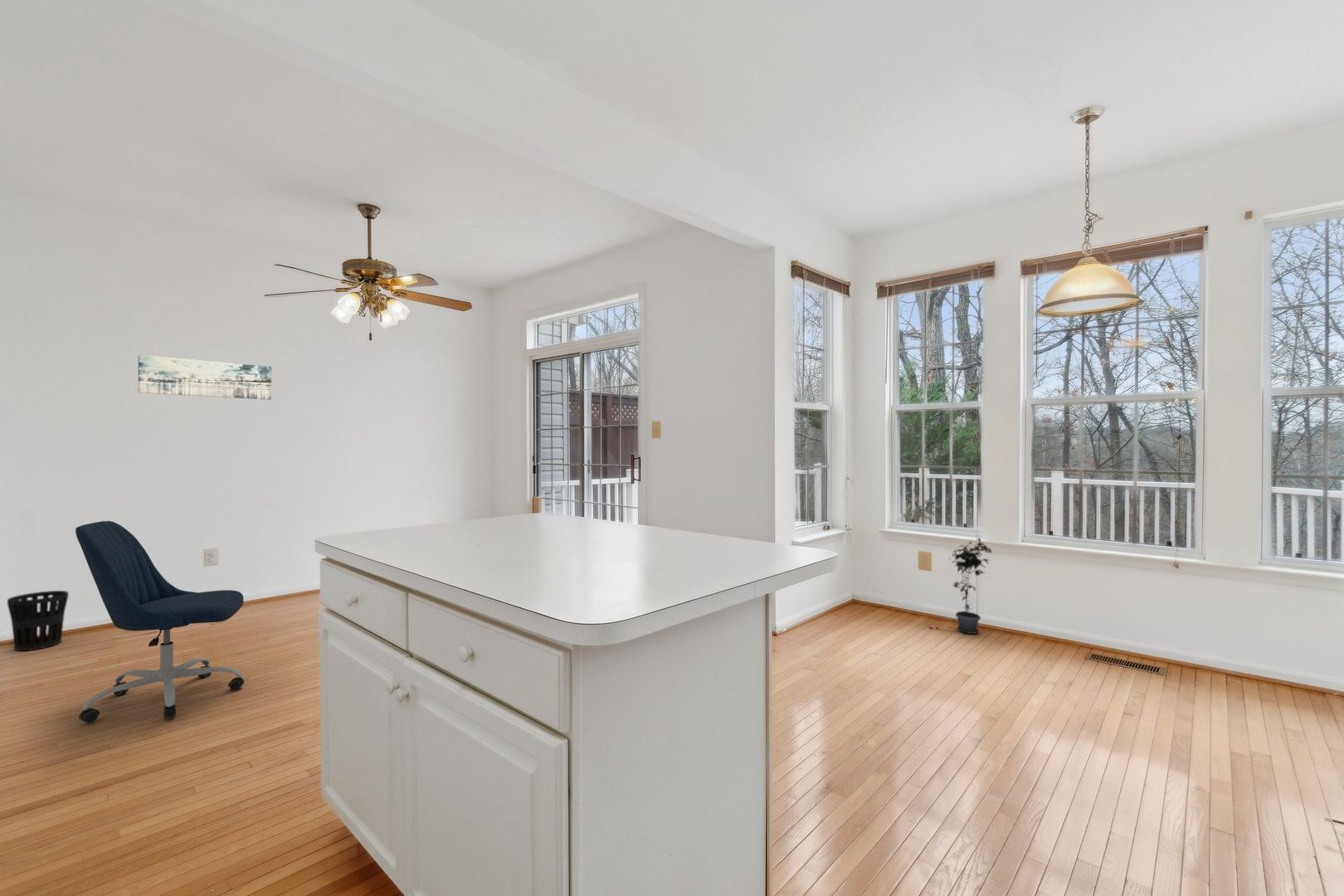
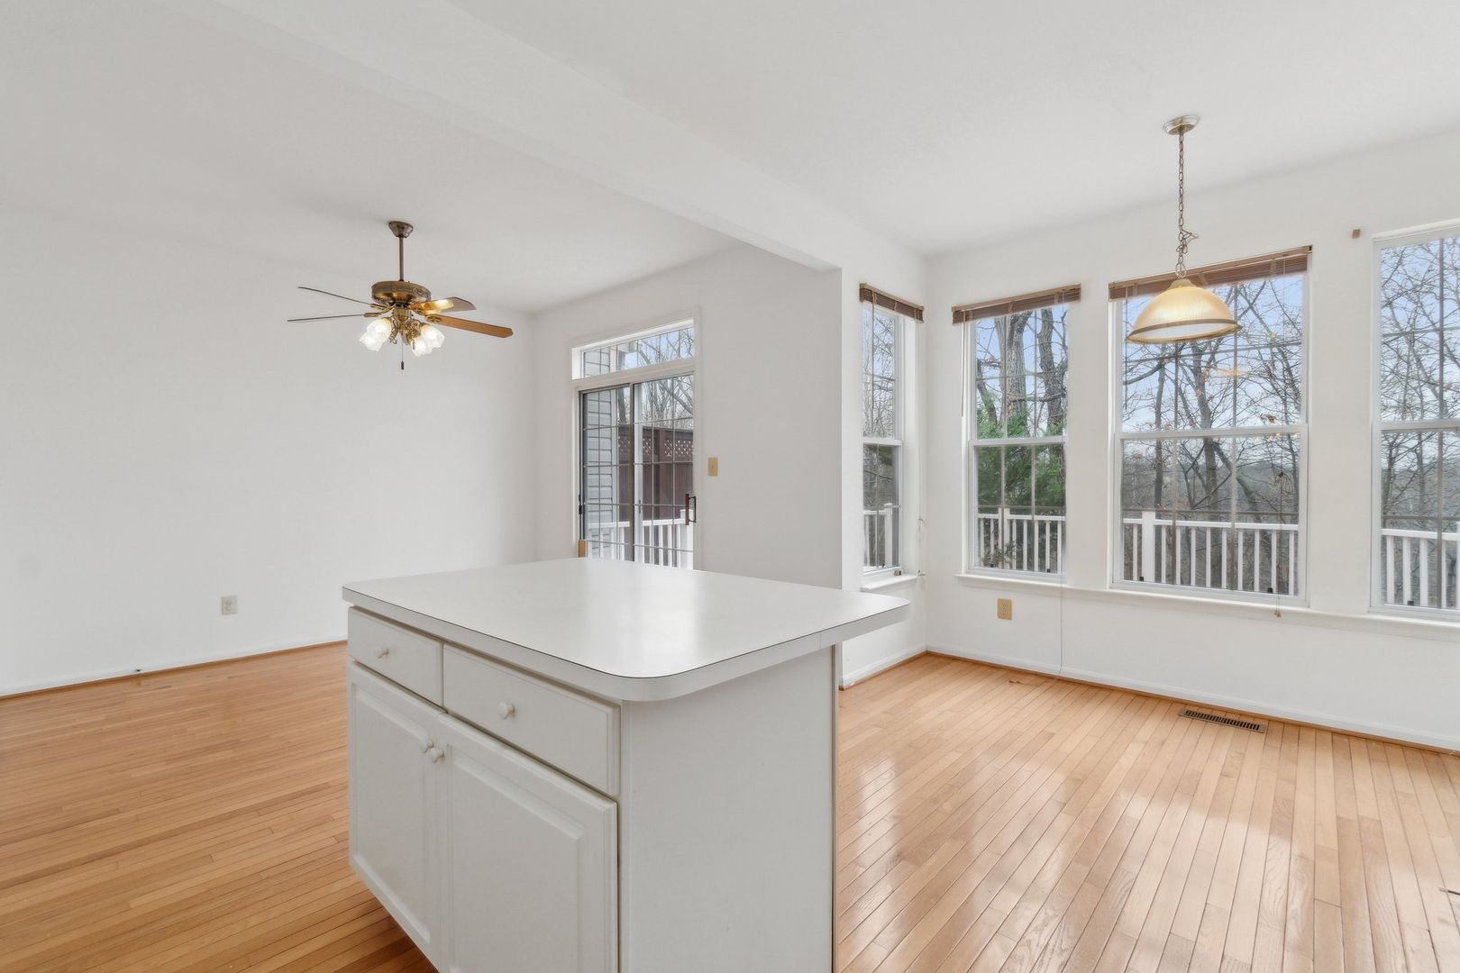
- wall art [138,354,272,401]
- wastebasket [7,590,69,652]
- potted plant [948,538,993,635]
- office chair [75,520,245,723]
